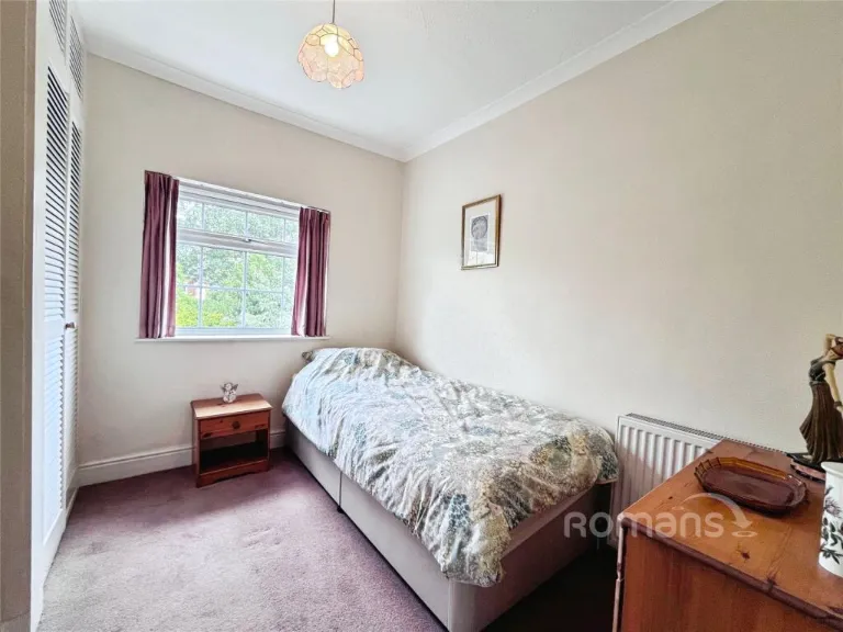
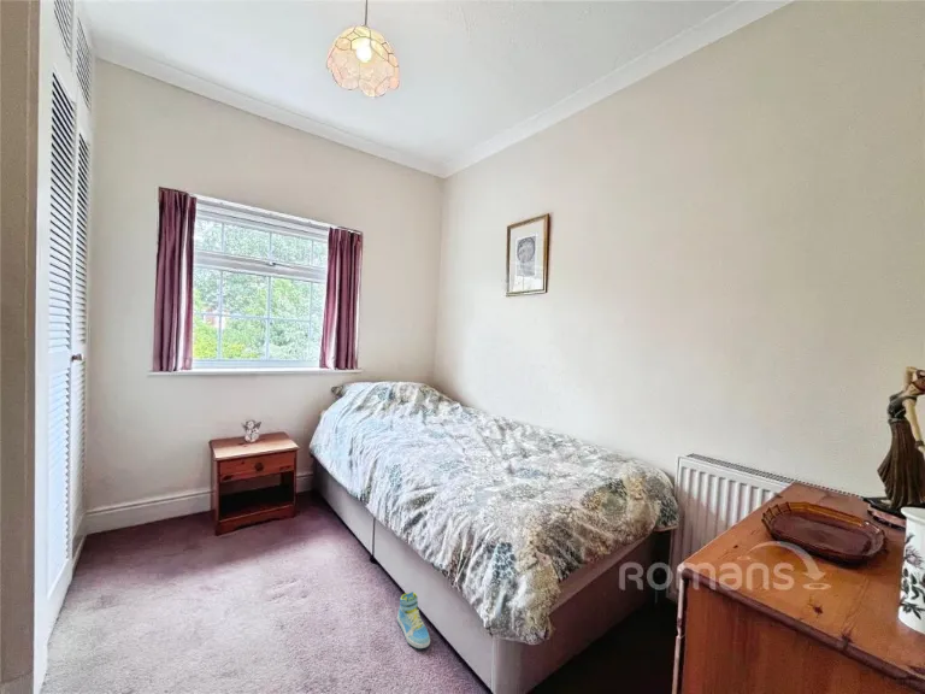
+ sneaker [396,590,431,649]
